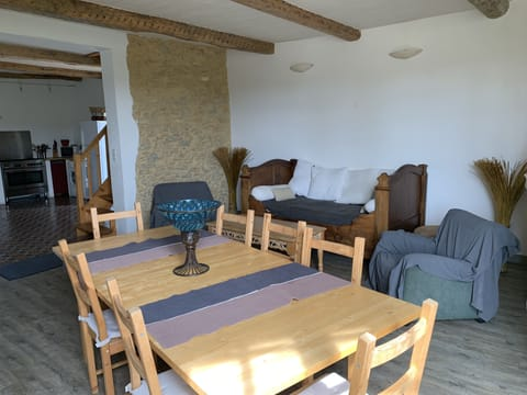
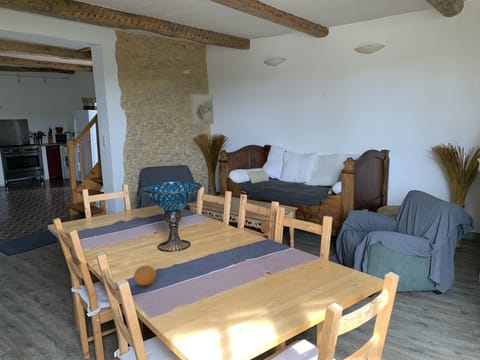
+ wall art [190,93,214,126]
+ fruit [133,264,157,287]
